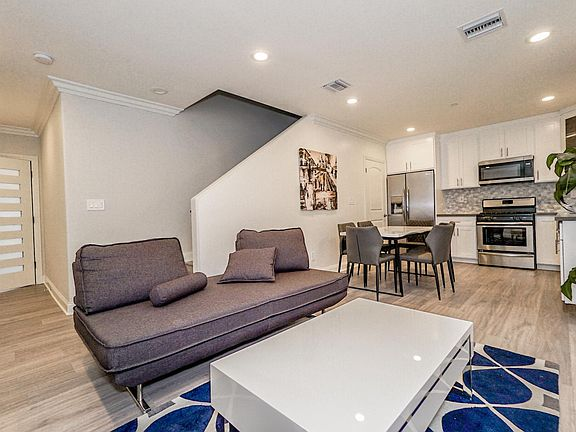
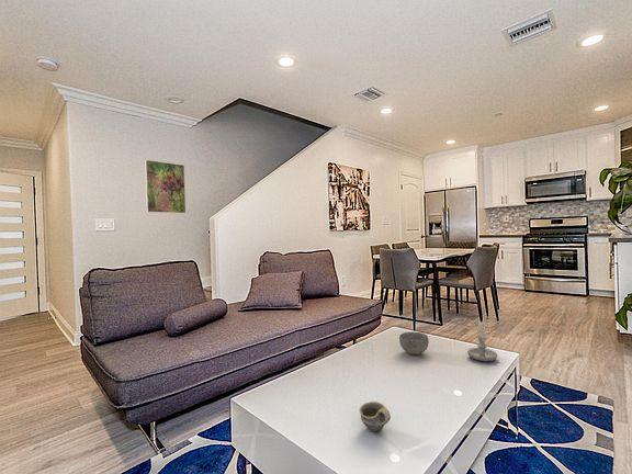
+ candle [466,319,498,362]
+ bowl [398,331,430,356]
+ cup [358,400,392,433]
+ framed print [144,159,187,214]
